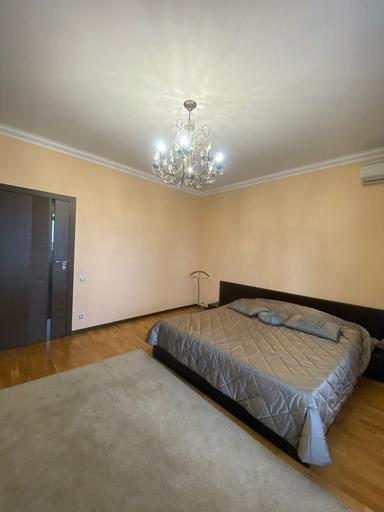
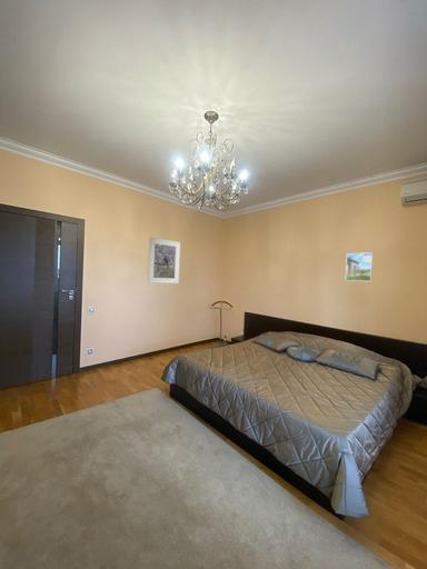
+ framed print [345,251,374,282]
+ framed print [147,237,181,284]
